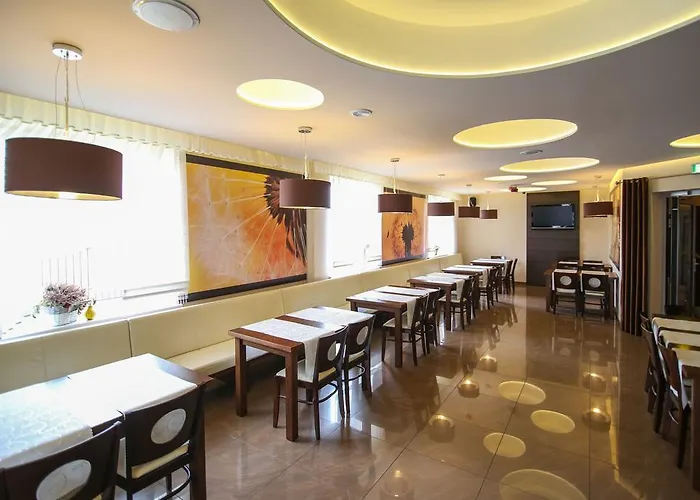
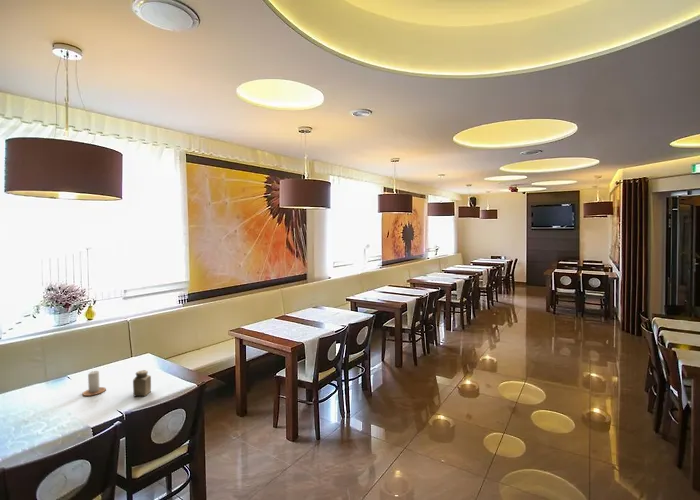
+ candle [81,368,107,397]
+ salt shaker [132,369,152,397]
